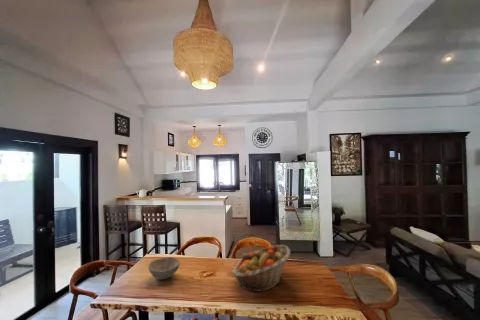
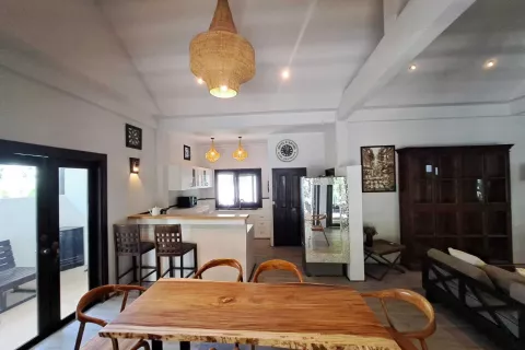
- fruit basket [231,244,291,293]
- bowl [147,256,181,281]
